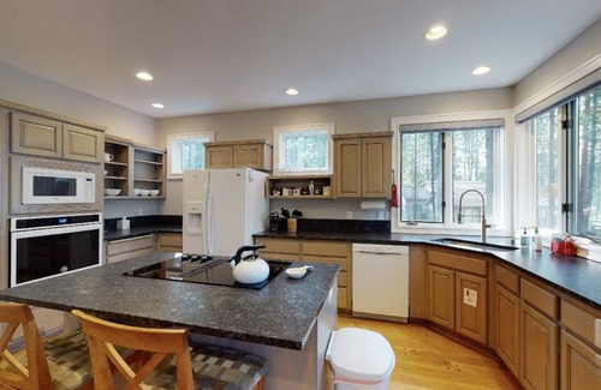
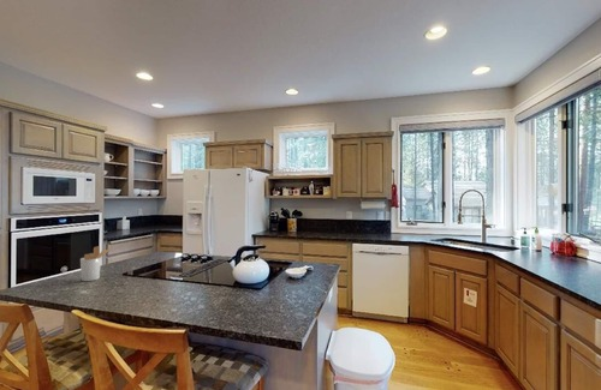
+ utensil holder [79,245,113,282]
